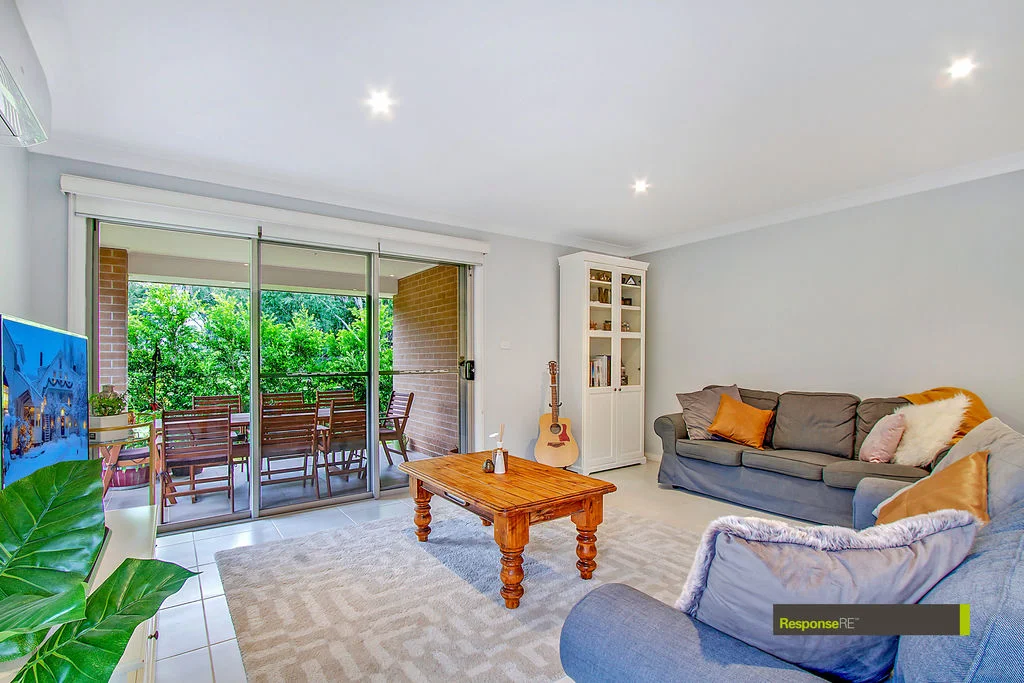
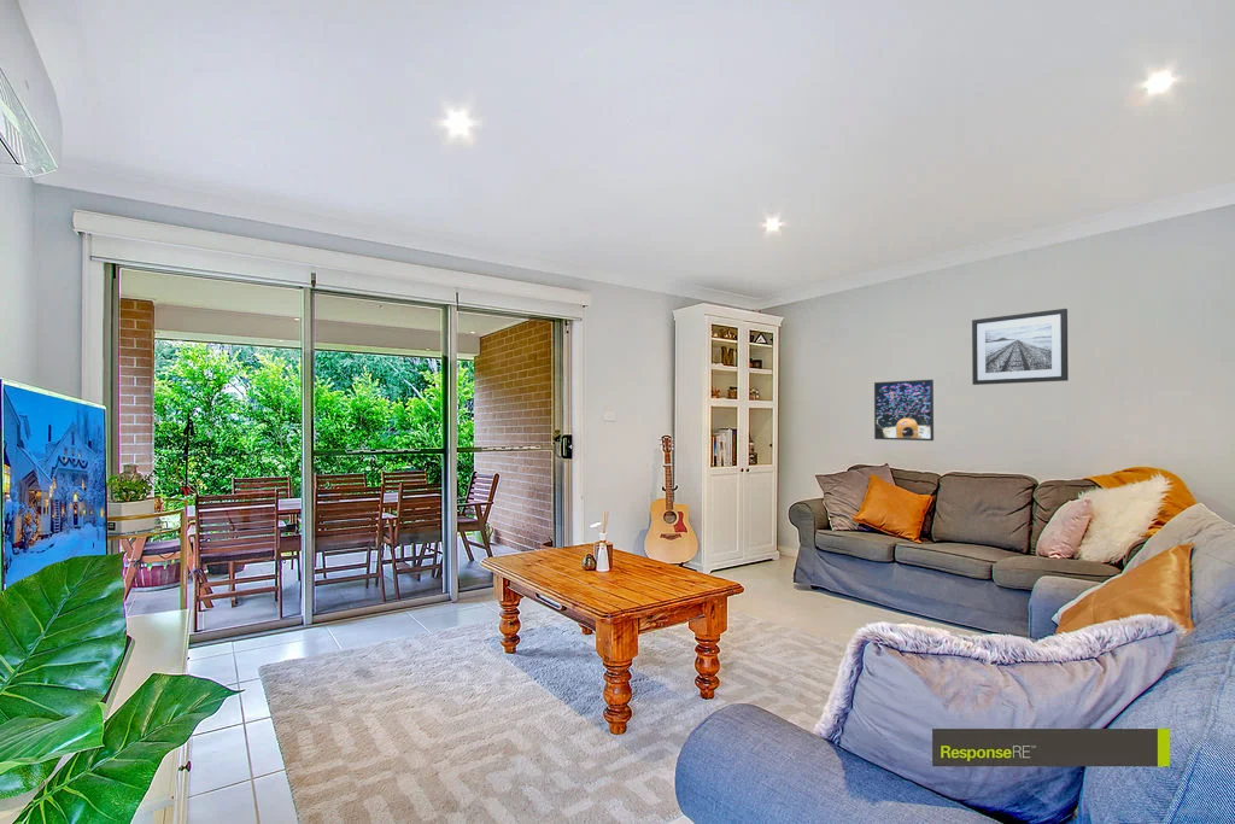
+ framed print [873,379,935,442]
+ wall art [971,308,1070,386]
